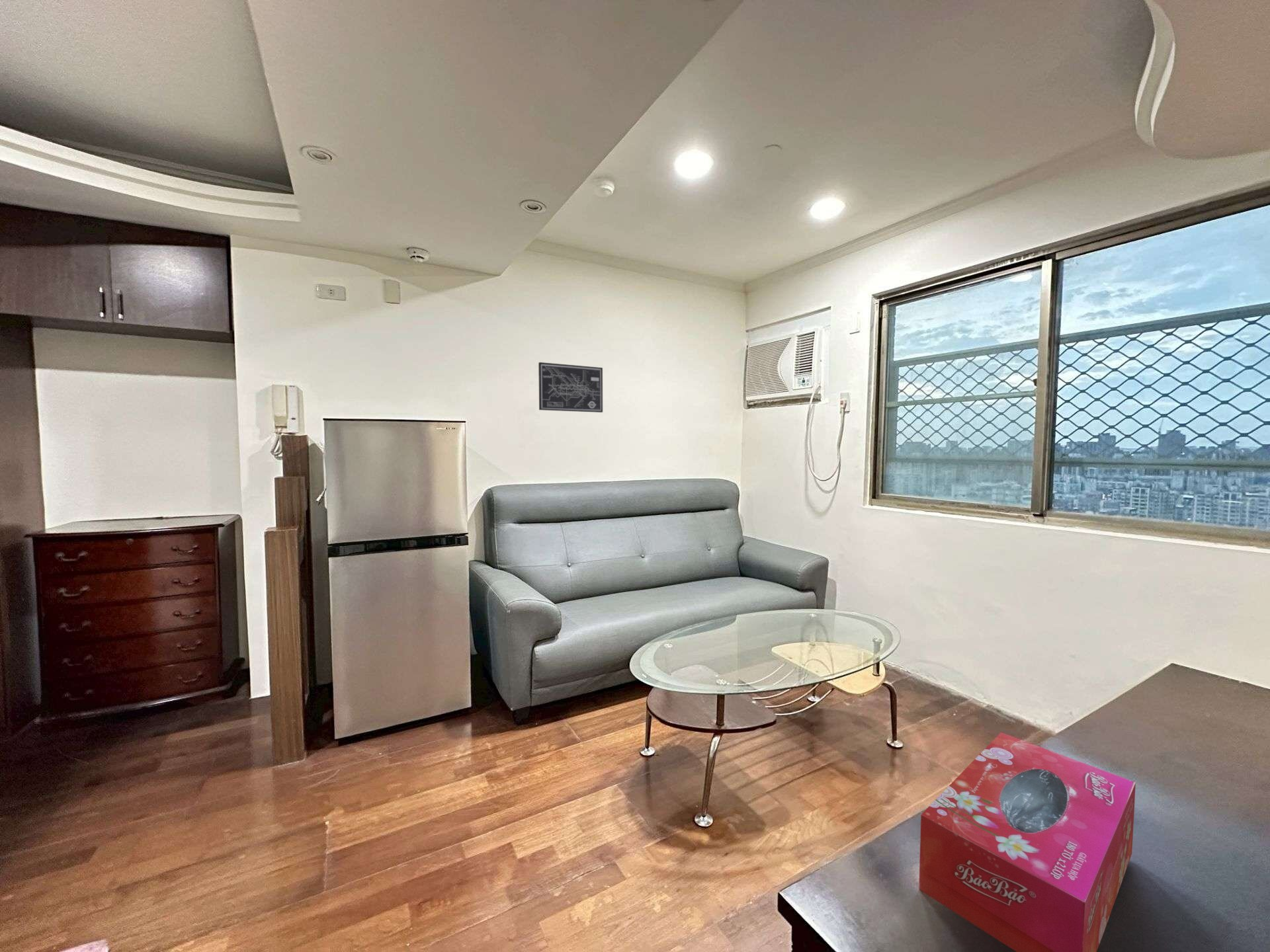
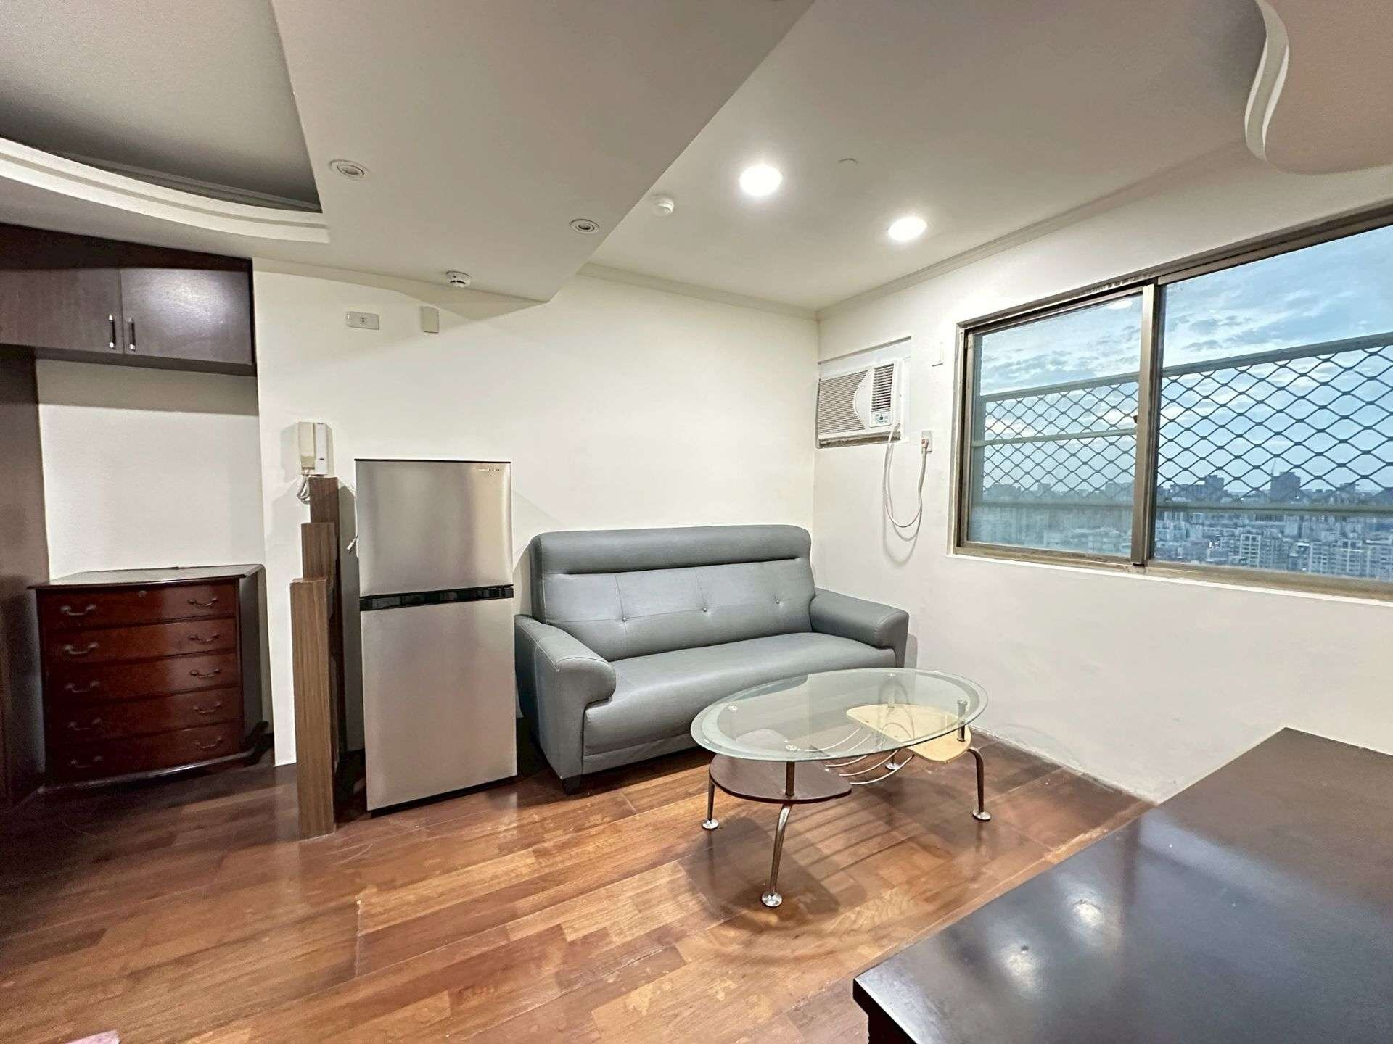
- tissue box [918,732,1136,952]
- wall art [538,362,603,413]
